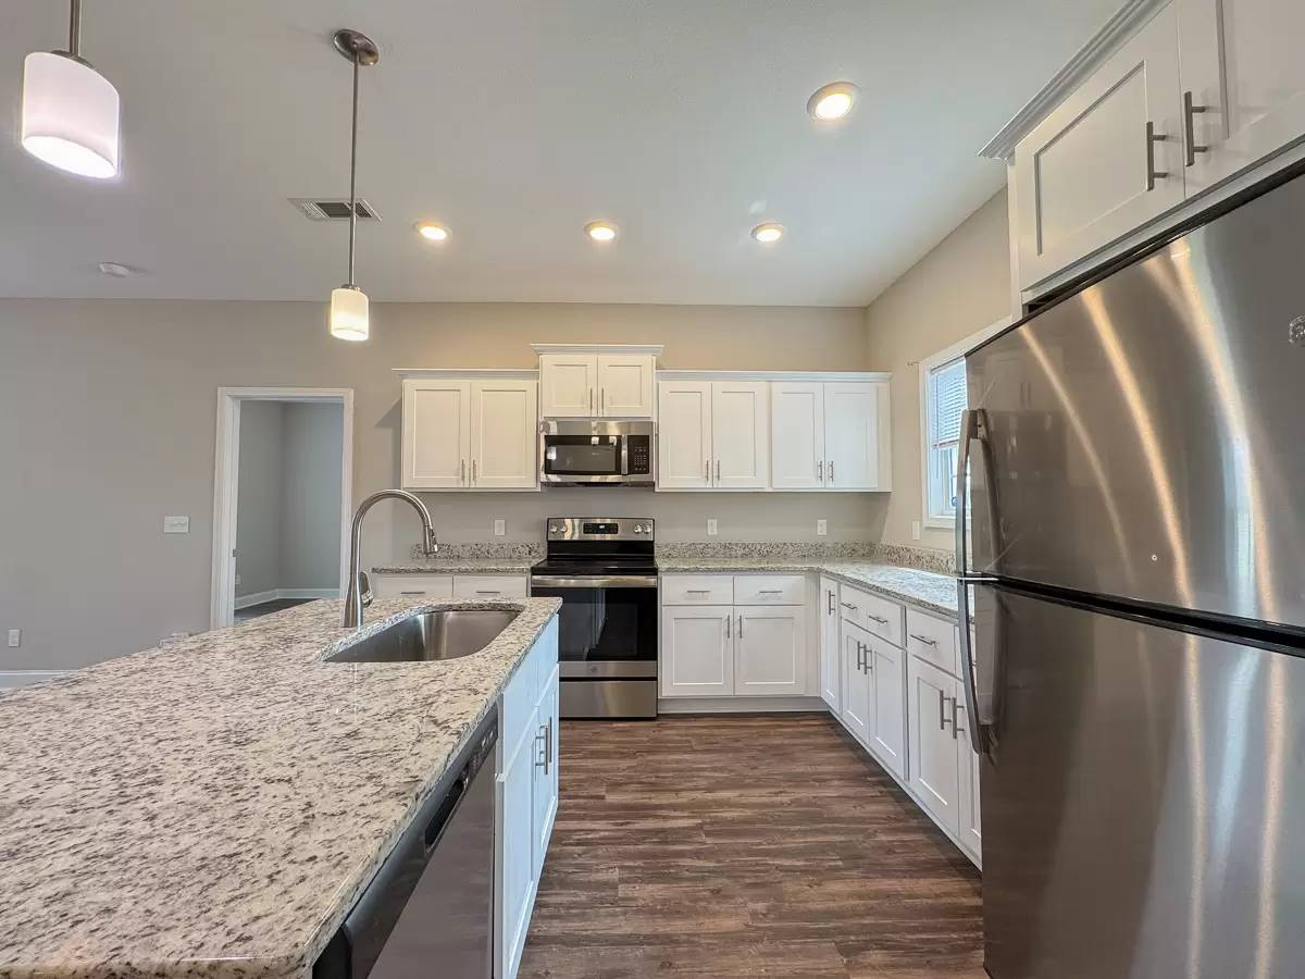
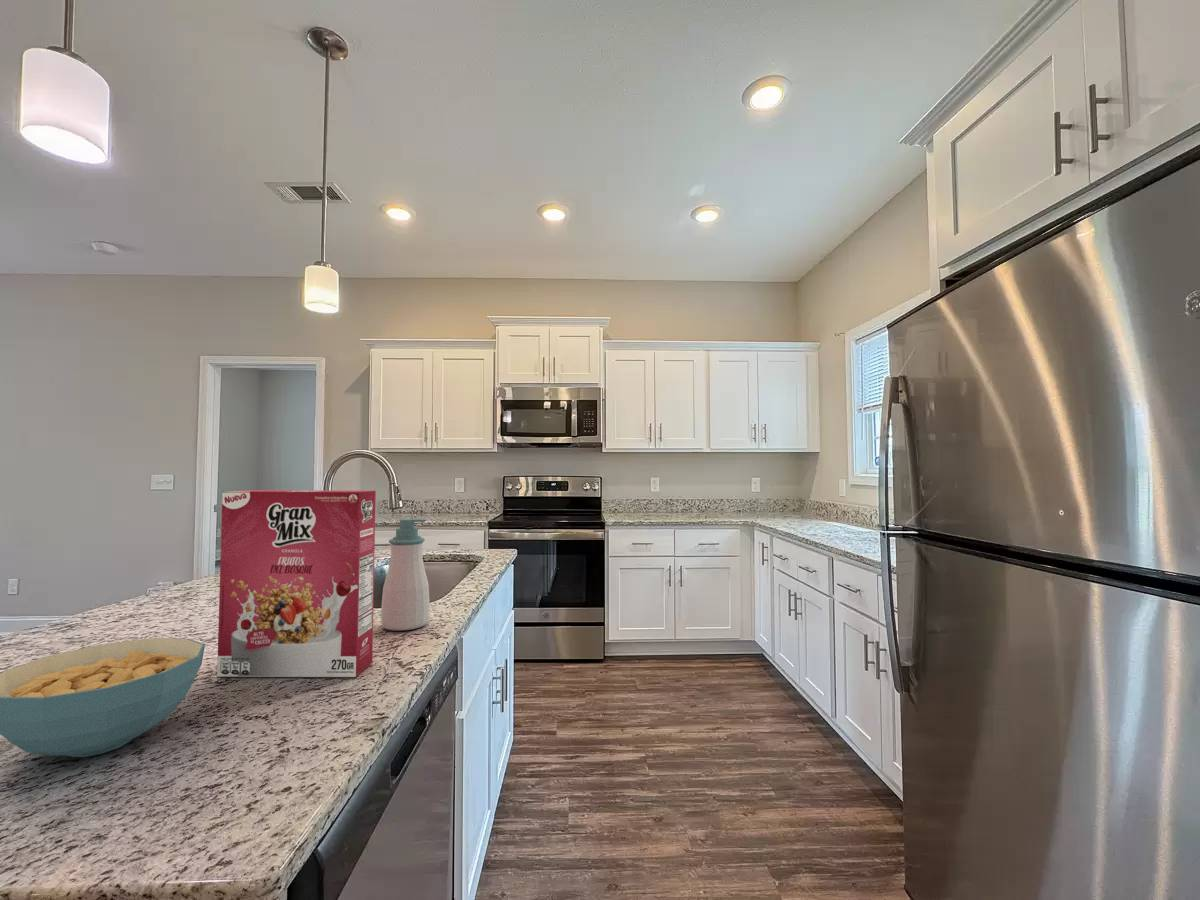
+ cereal box [216,489,377,678]
+ cereal bowl [0,637,206,758]
+ soap bottle [380,518,430,632]
